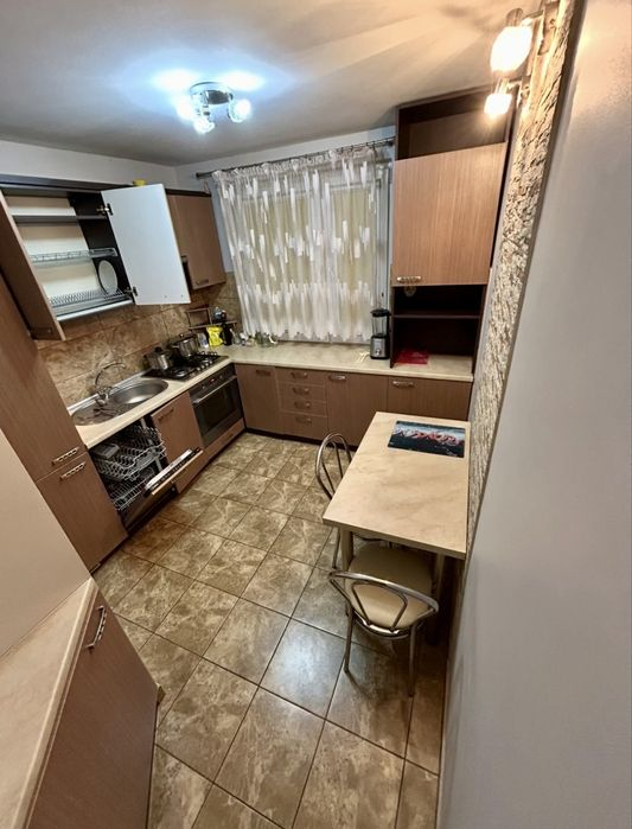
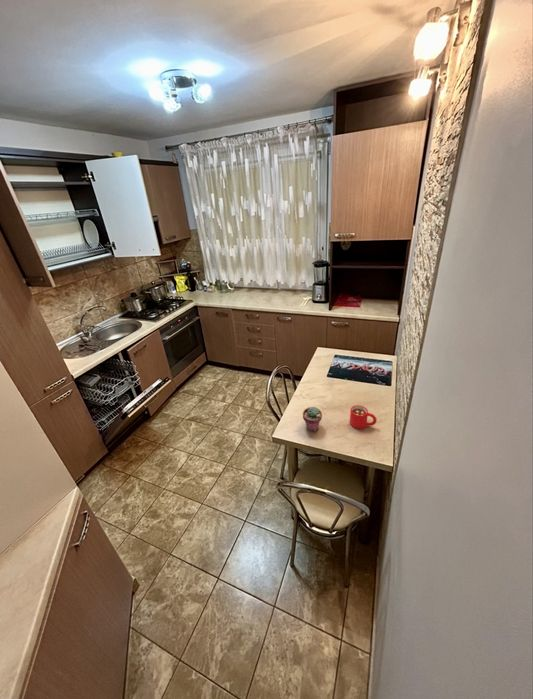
+ potted succulent [302,406,323,432]
+ mug [349,404,378,430]
